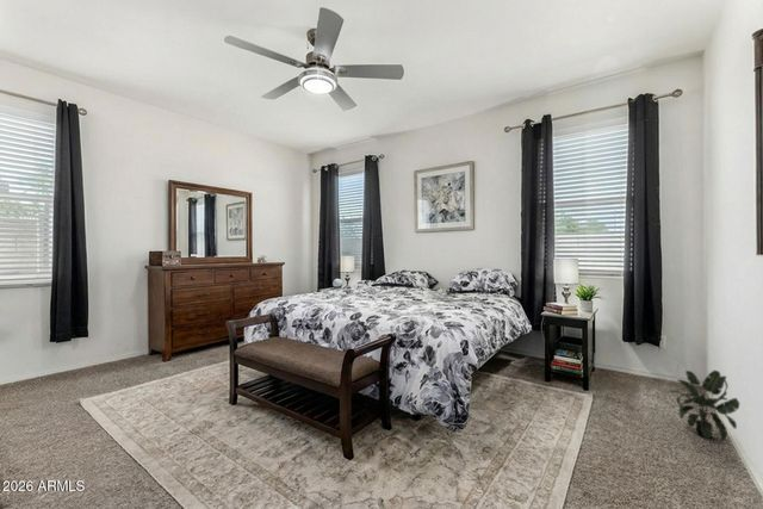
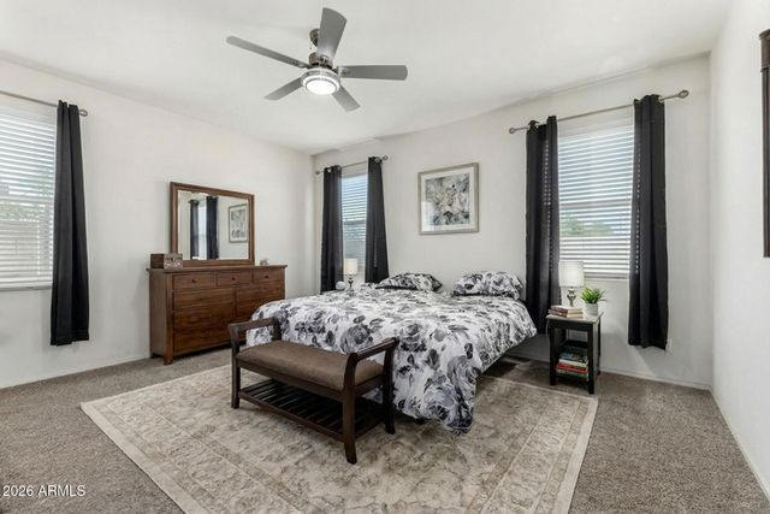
- potted plant [666,370,740,442]
